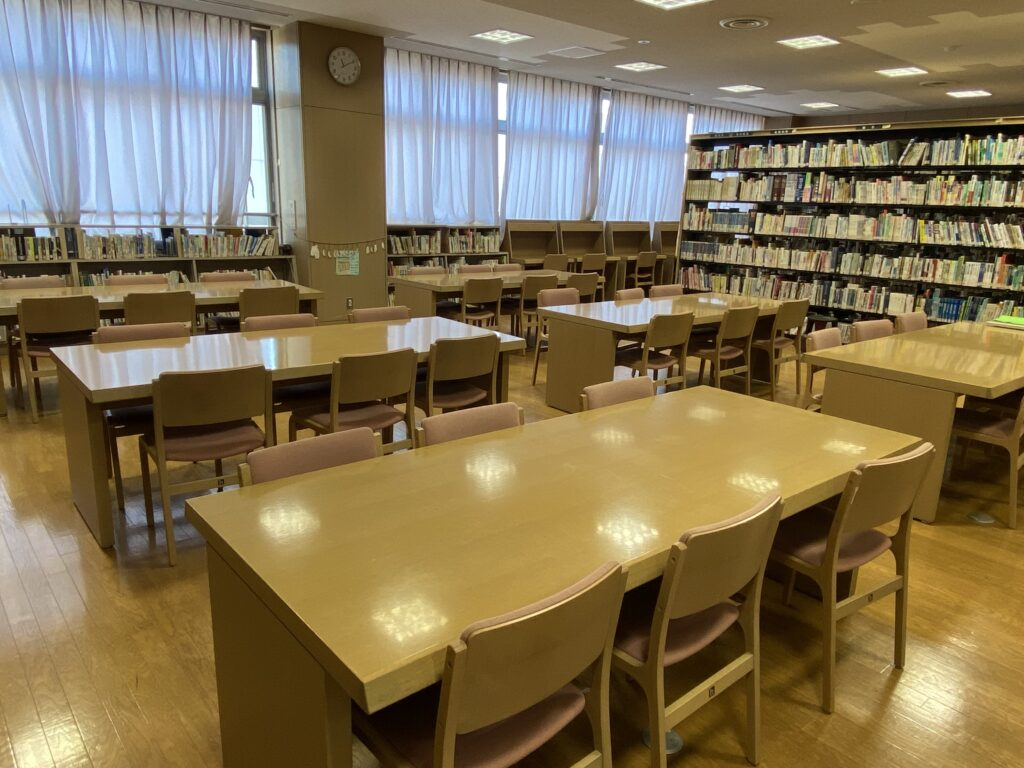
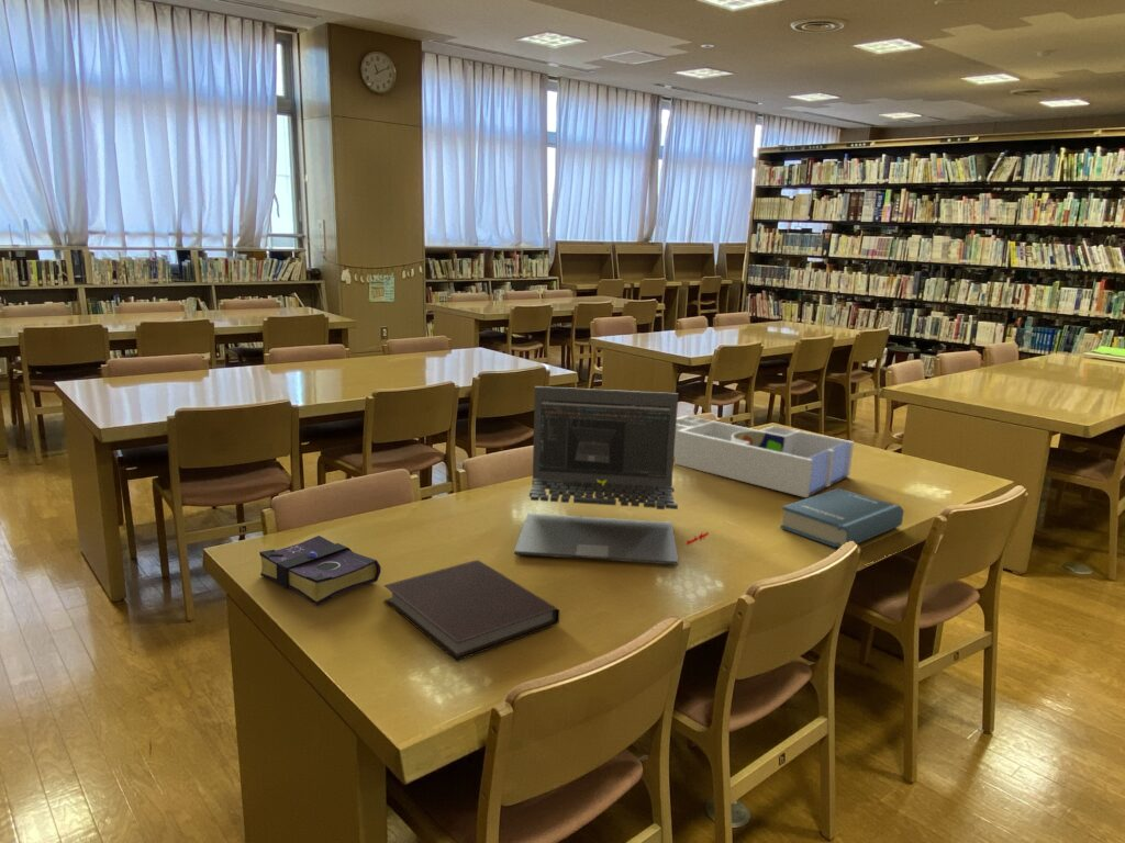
+ laptop [513,385,710,566]
+ notebook [382,559,560,662]
+ hardback book [779,487,904,550]
+ book [258,535,382,606]
+ desk organizer [673,415,855,498]
